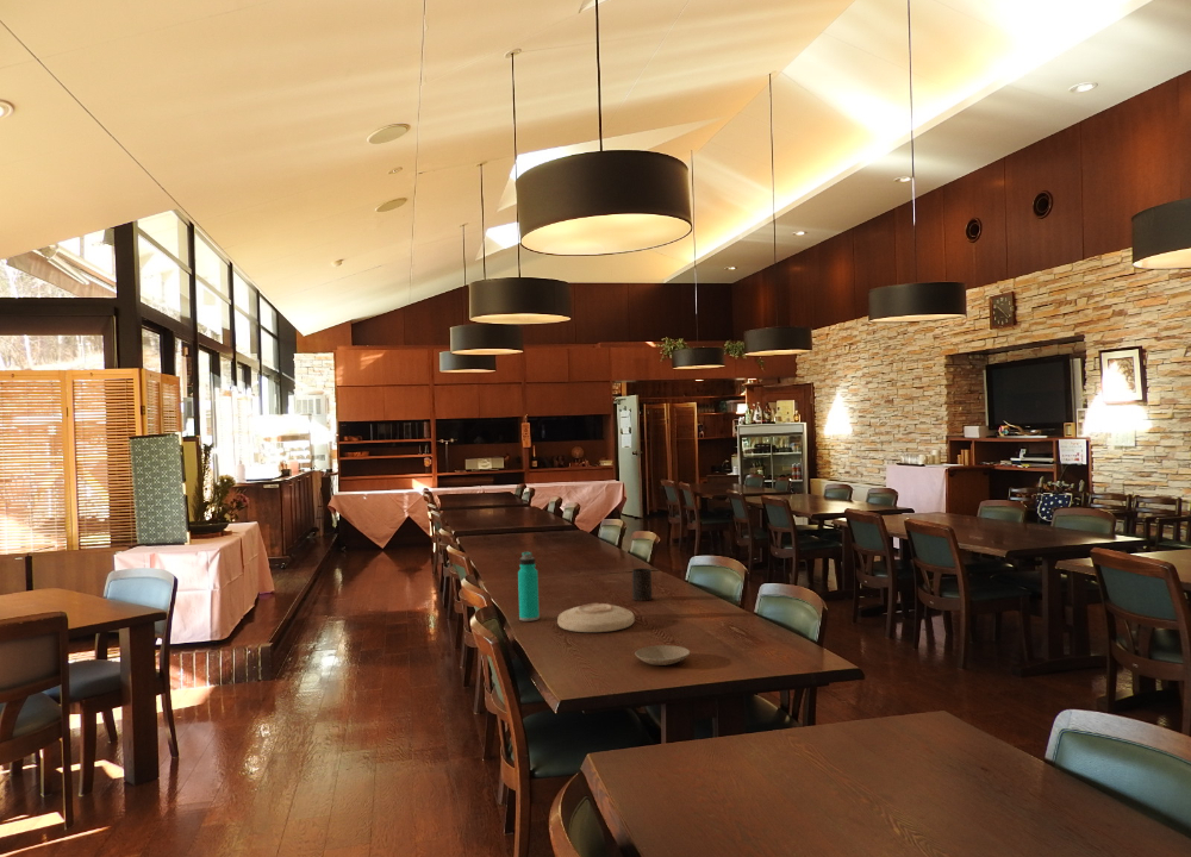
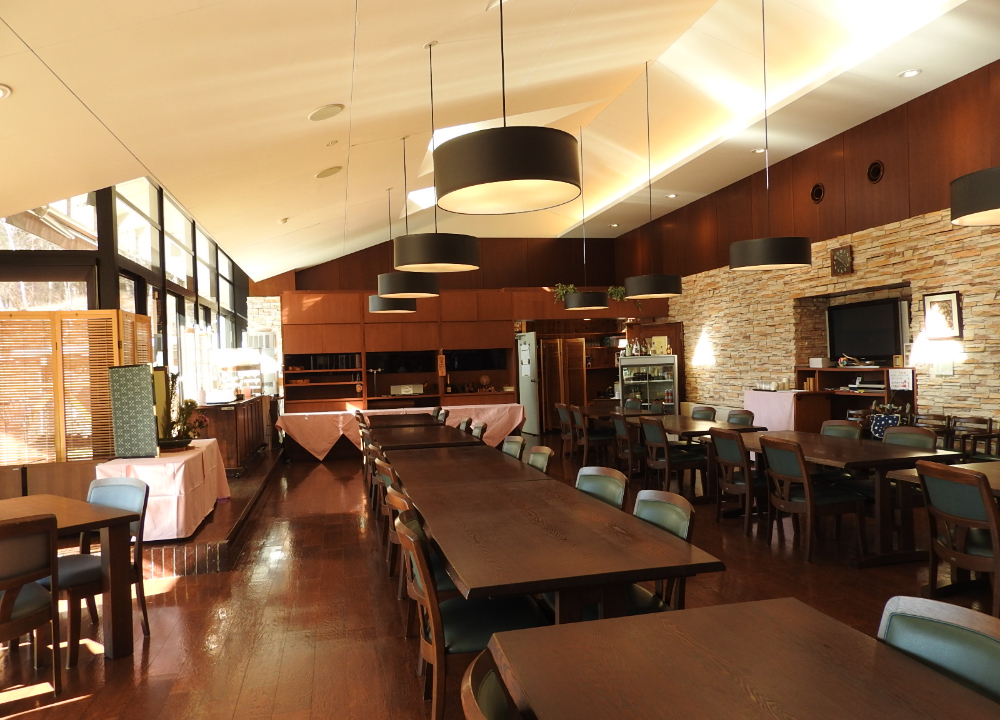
- water bottle [517,551,541,623]
- plate [556,602,636,633]
- cup [631,568,653,602]
- plate [634,644,691,667]
